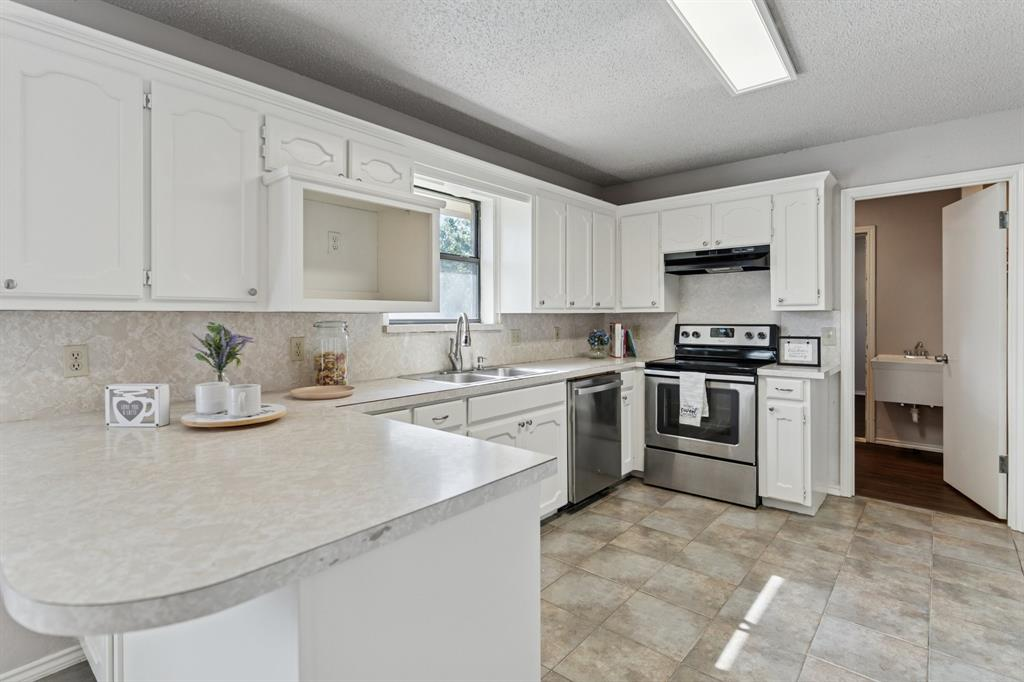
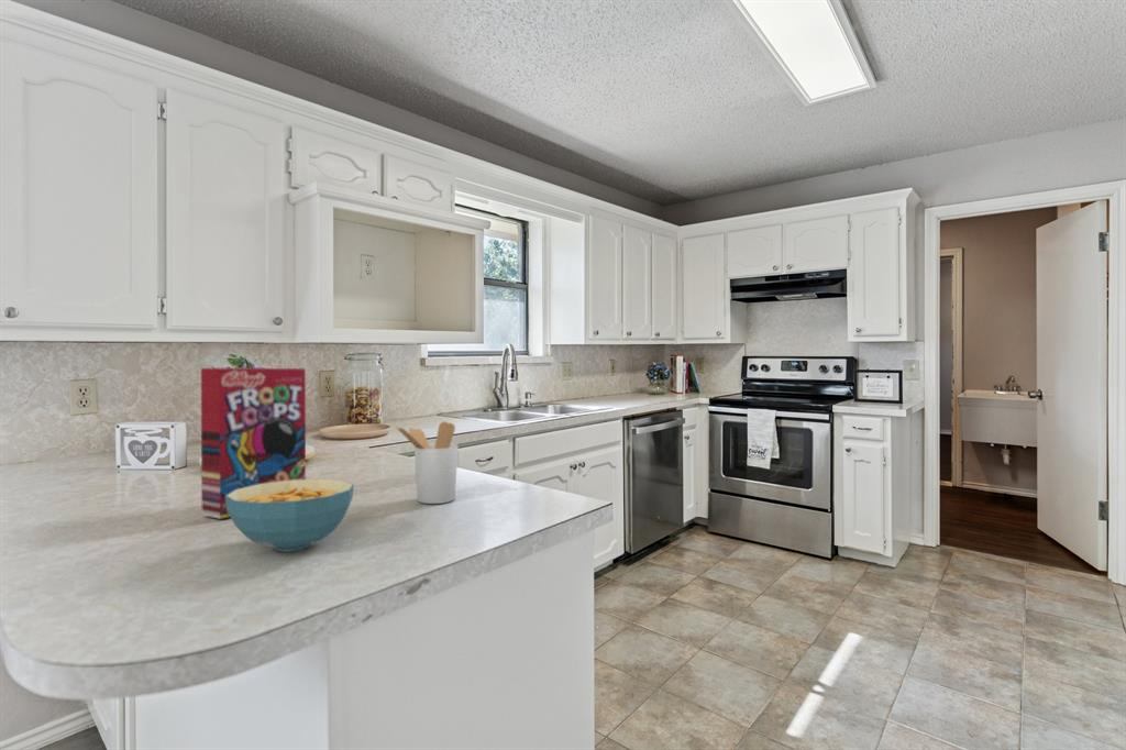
+ utensil holder [394,420,459,505]
+ cereal box [200,367,307,520]
+ cereal bowl [225,478,355,553]
